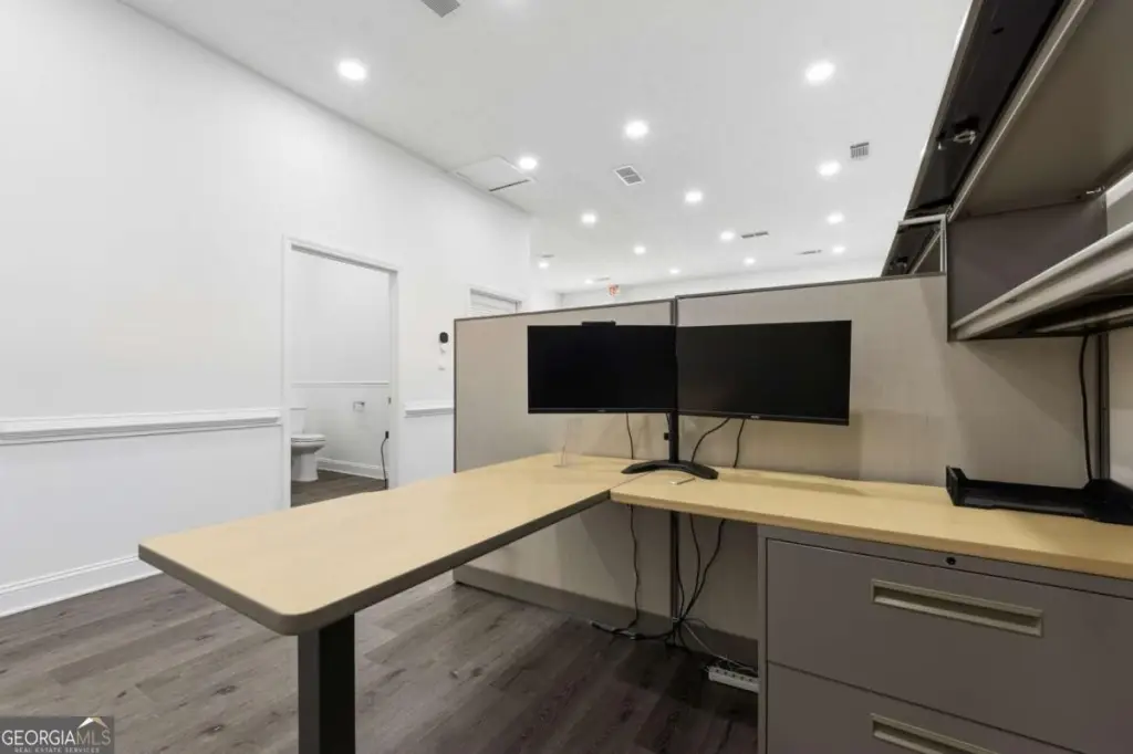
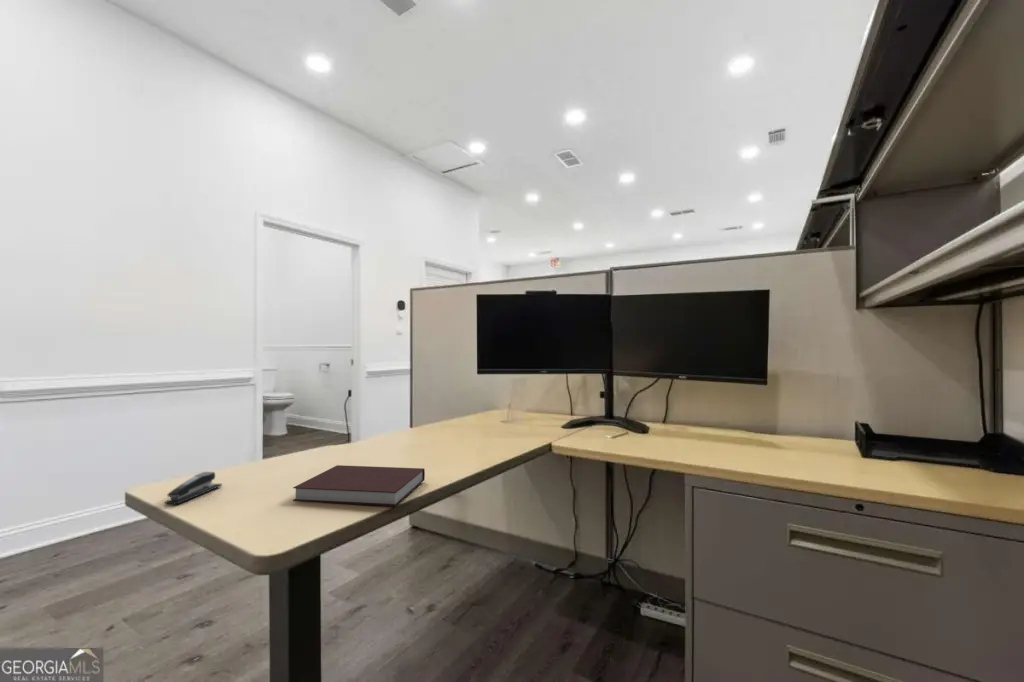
+ notebook [292,464,426,507]
+ stapler [164,471,223,505]
